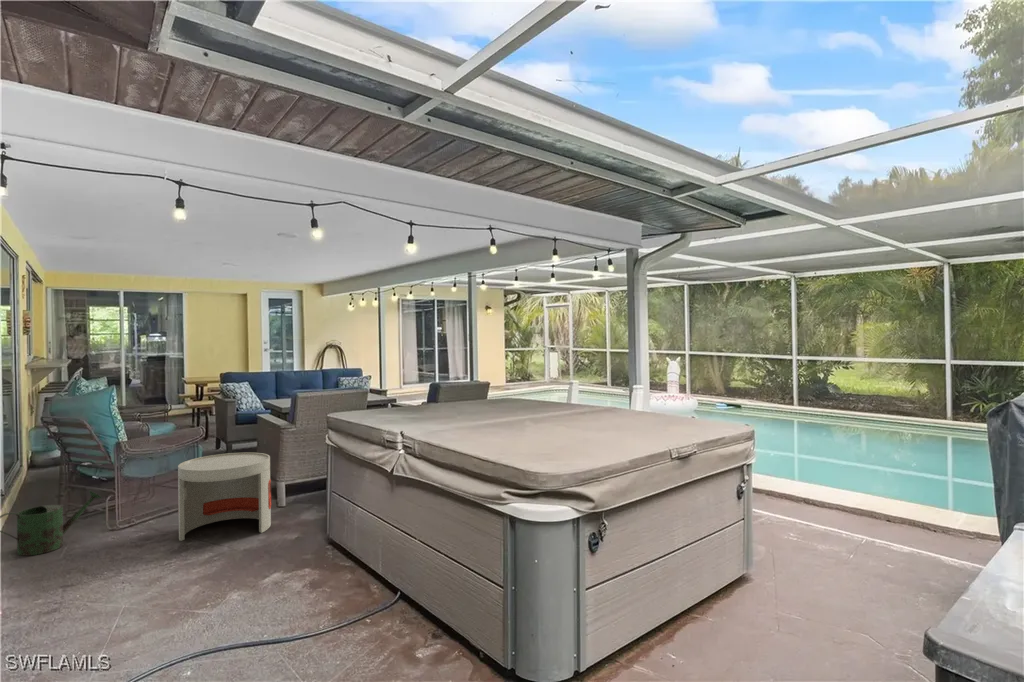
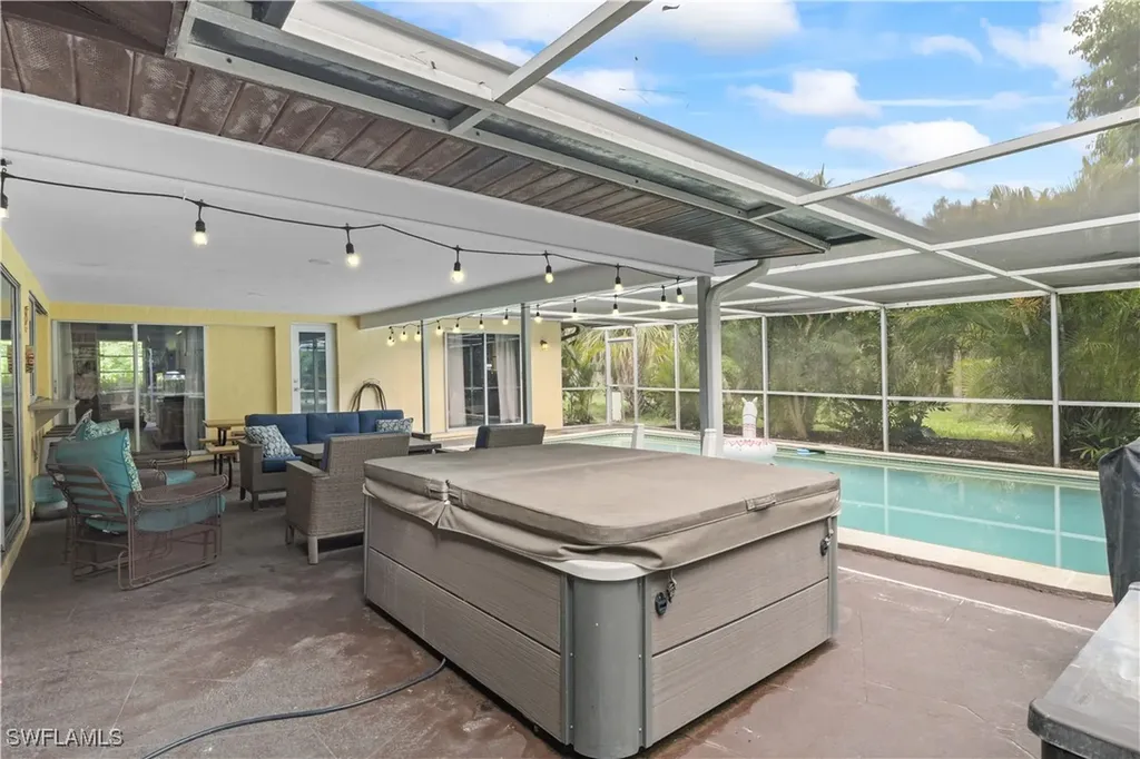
- side table [177,452,272,542]
- watering can [0,490,103,557]
